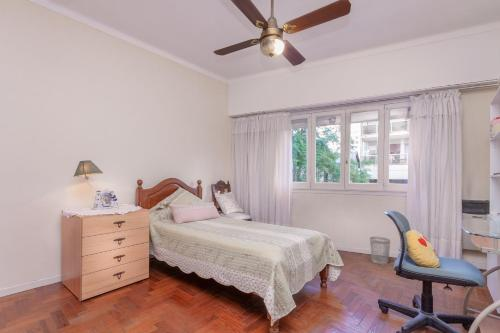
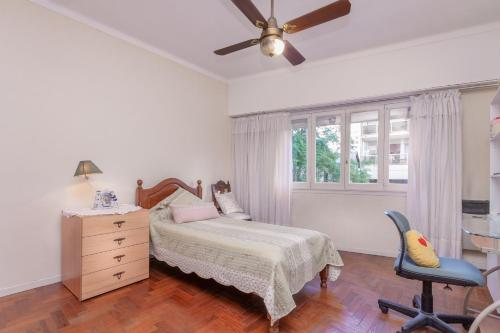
- wastebasket [369,236,391,265]
